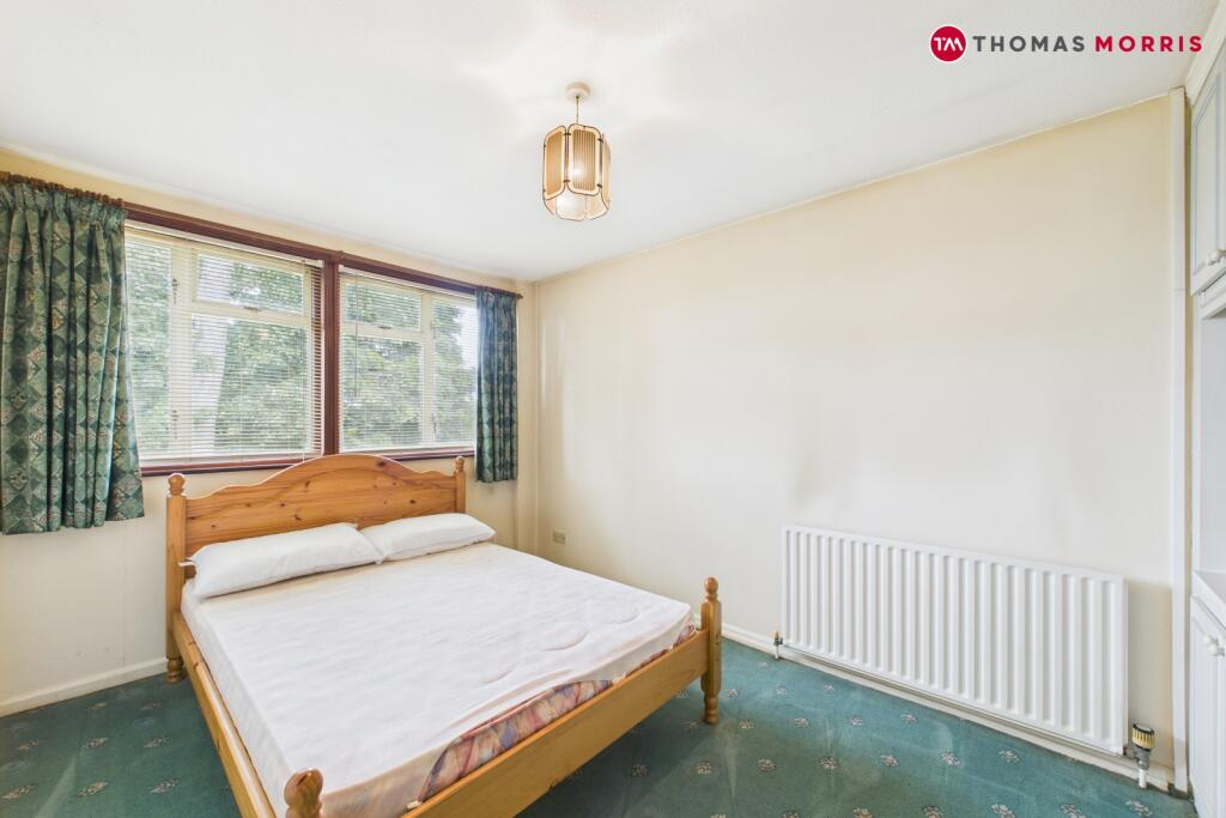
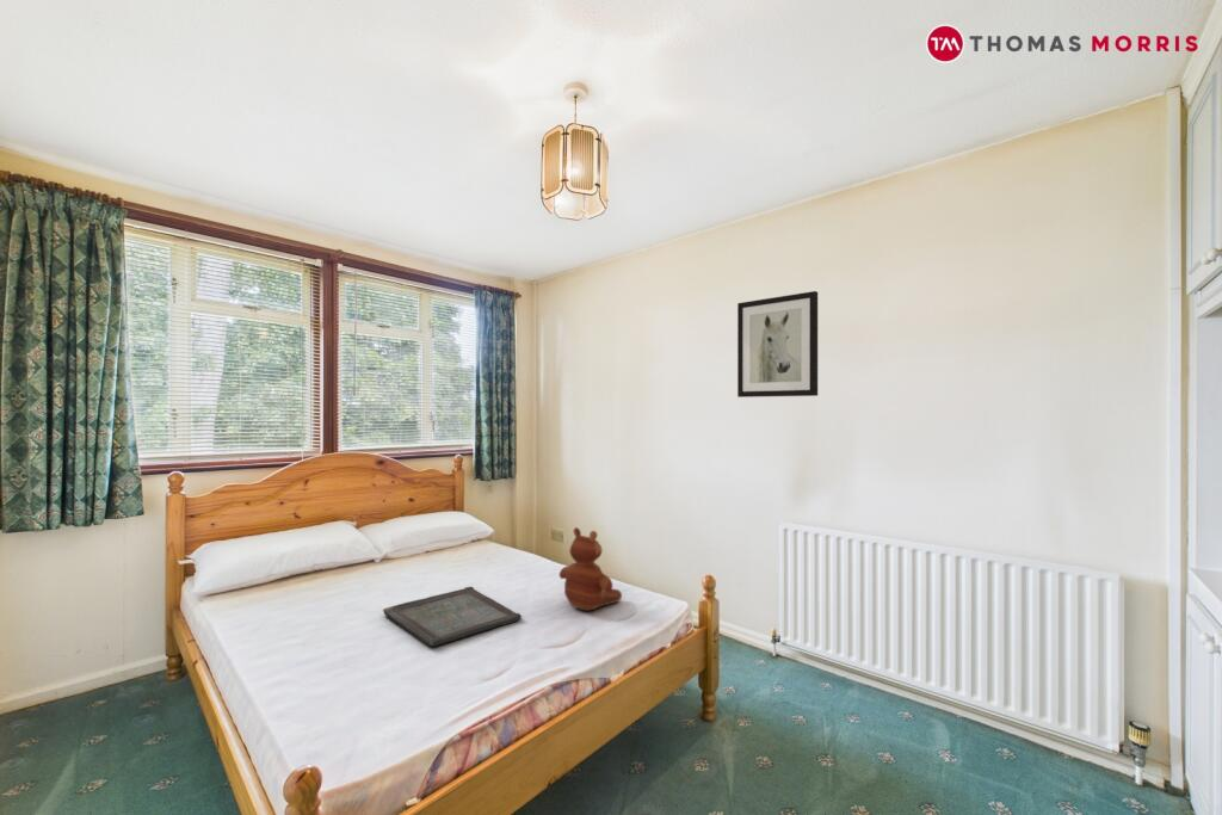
+ teddy bear [558,526,623,612]
+ wall art [736,290,819,399]
+ serving tray [382,586,523,648]
